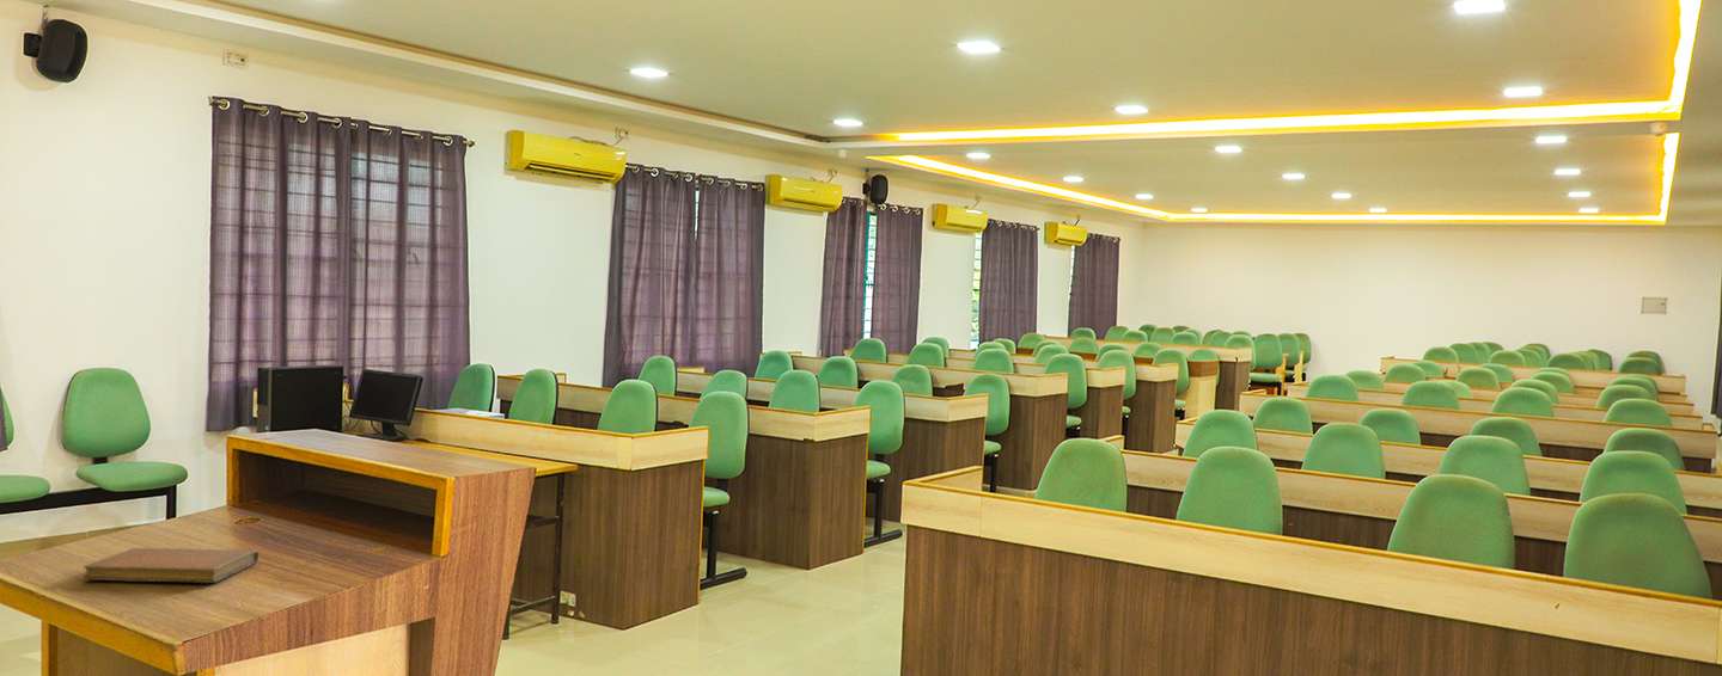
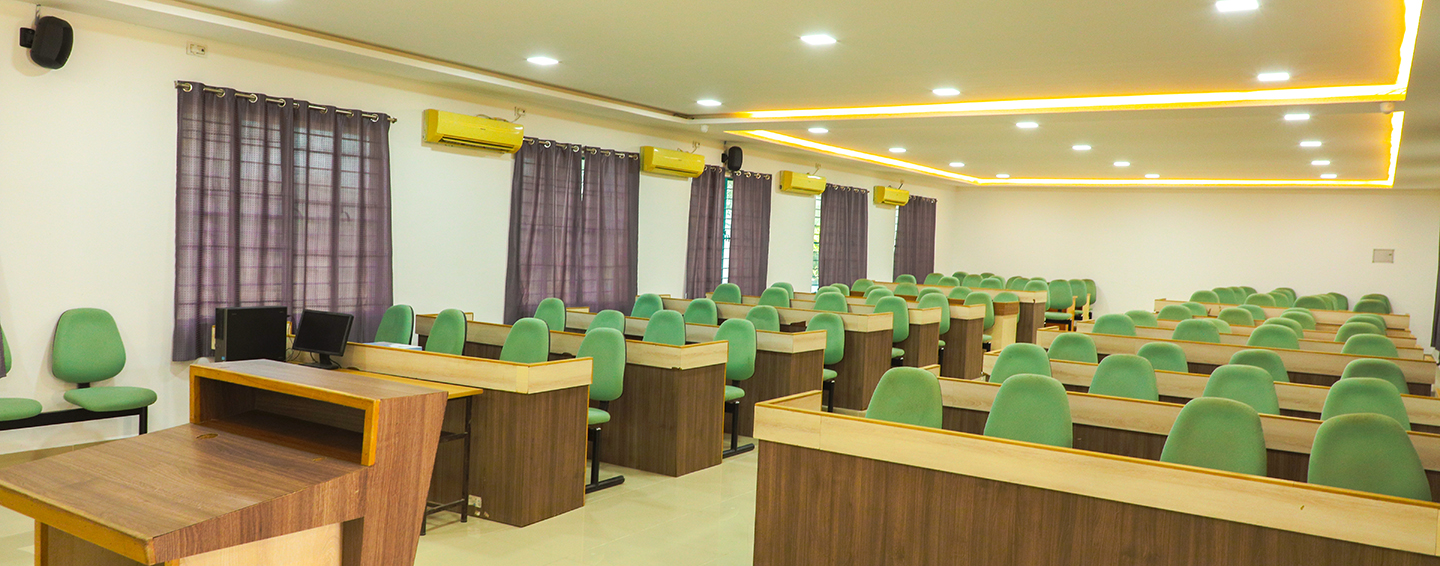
- notebook [83,547,259,584]
